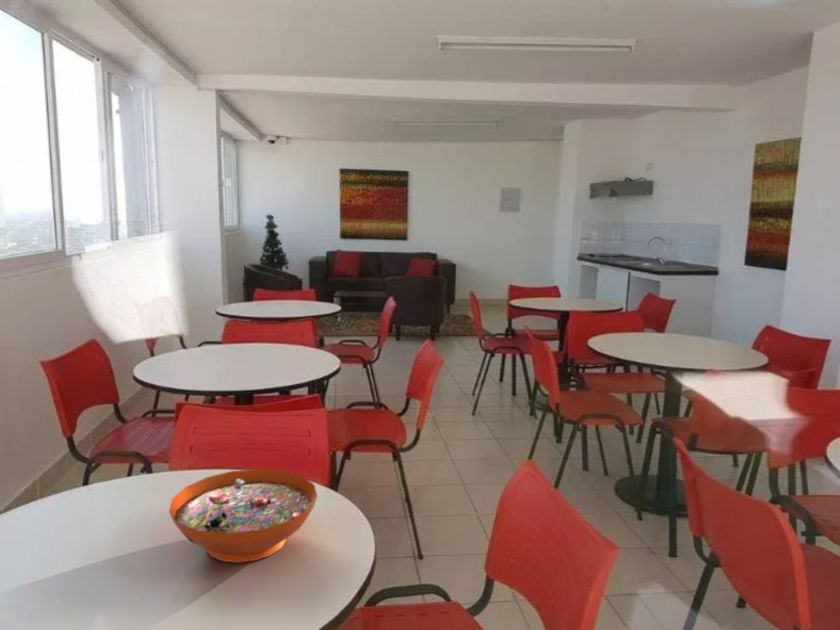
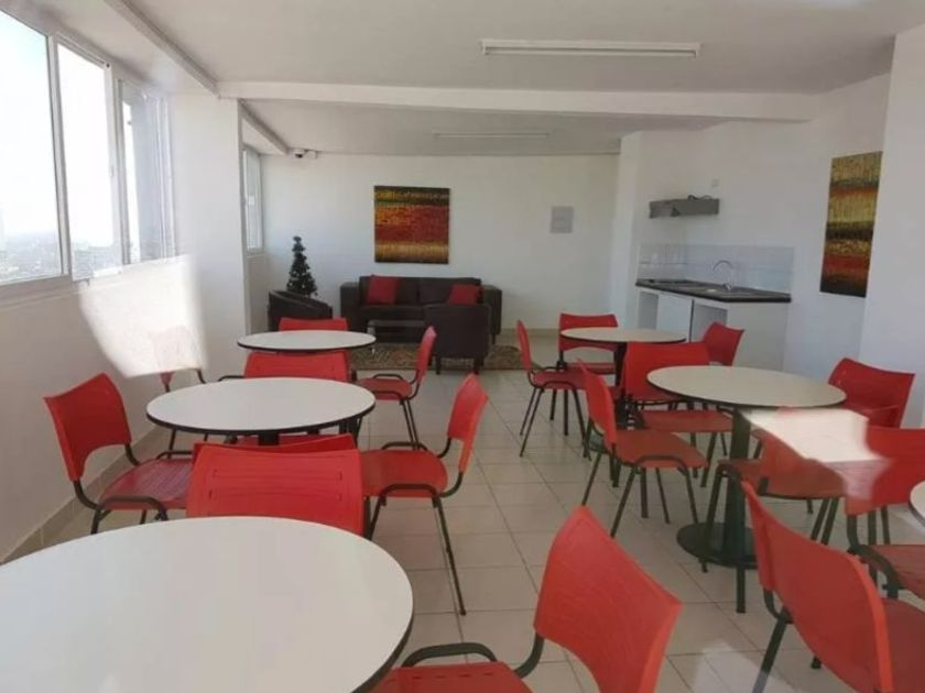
- decorative bowl [168,468,318,564]
